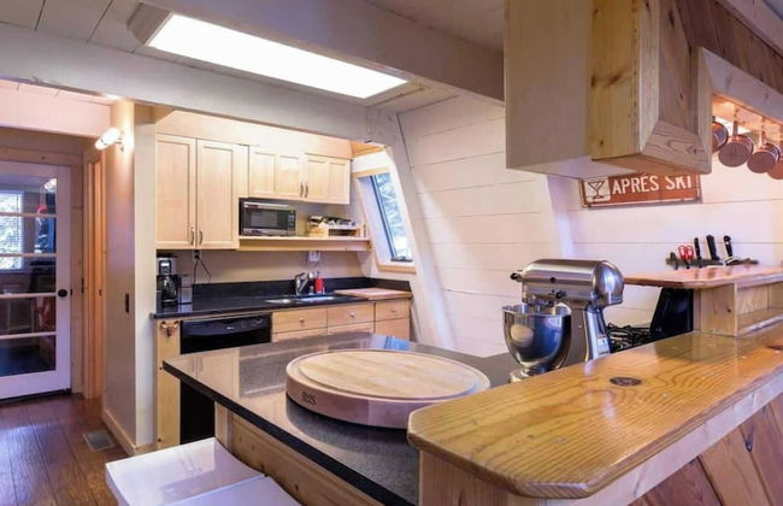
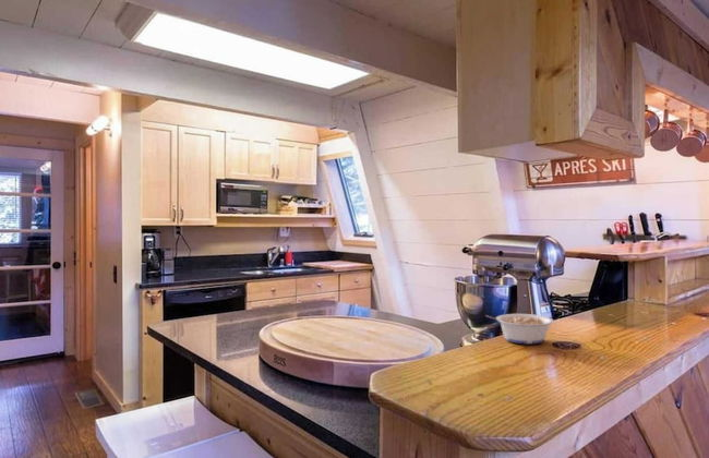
+ legume [484,313,554,345]
